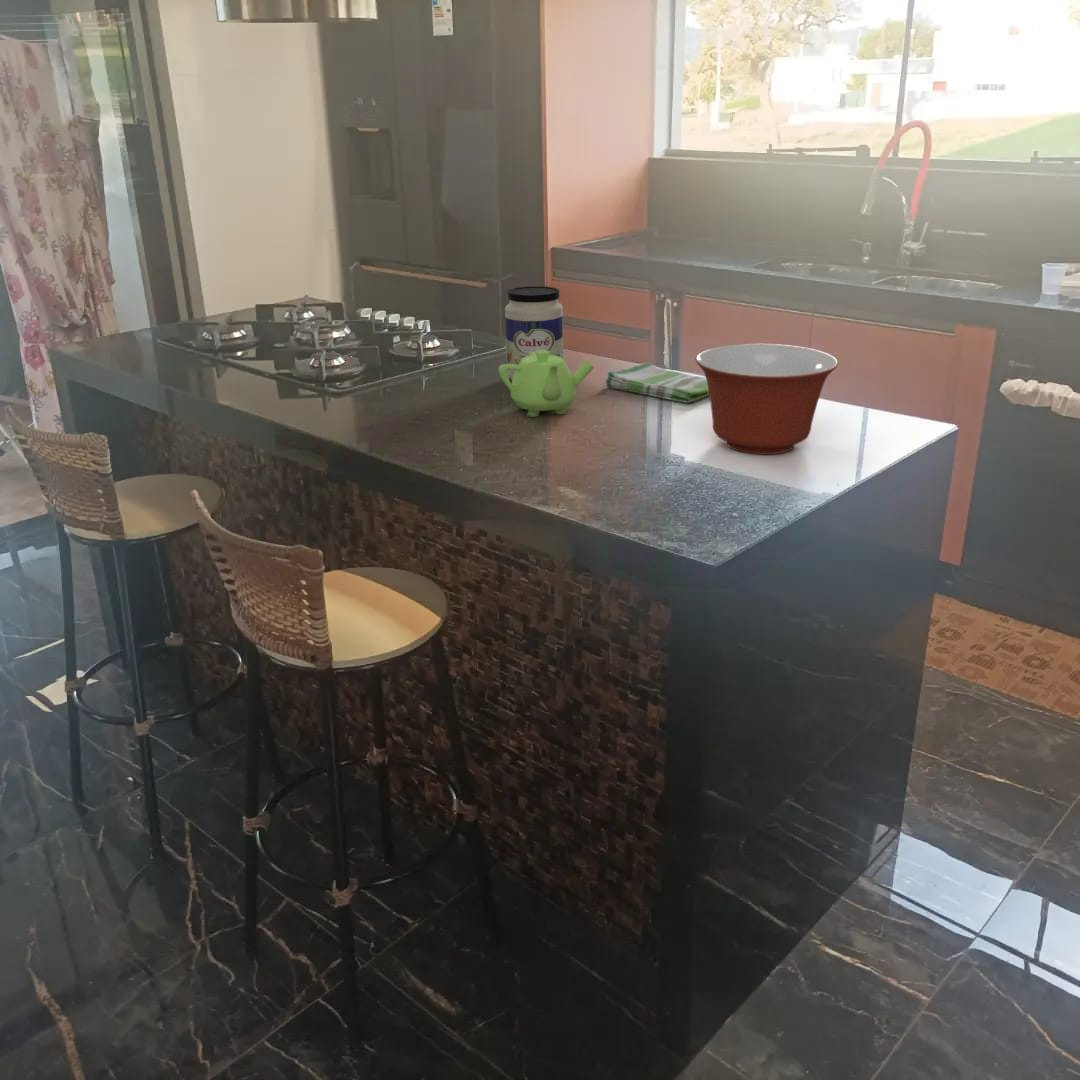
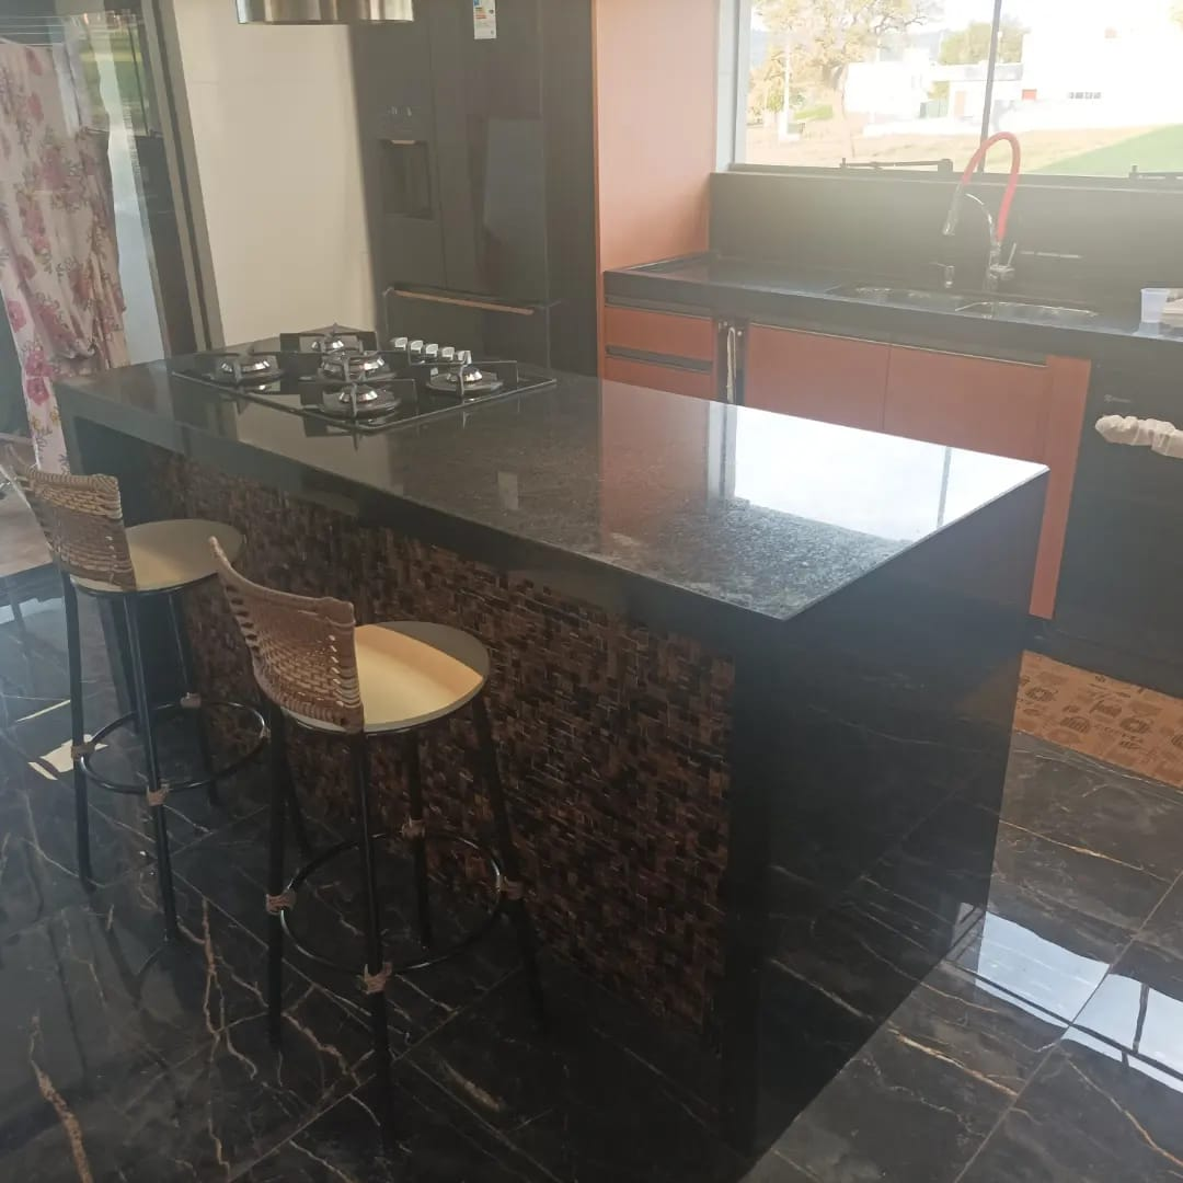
- mixing bowl [694,343,839,455]
- jar [504,285,564,381]
- teapot [497,351,595,418]
- dish towel [604,362,710,404]
